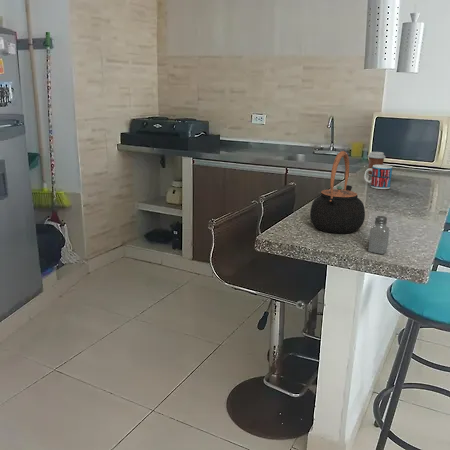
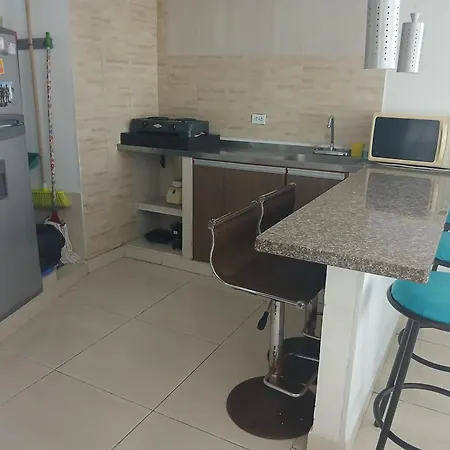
- mug [363,164,393,190]
- coffee cup [367,151,386,177]
- saltshaker [367,215,390,255]
- teapot [309,150,366,234]
